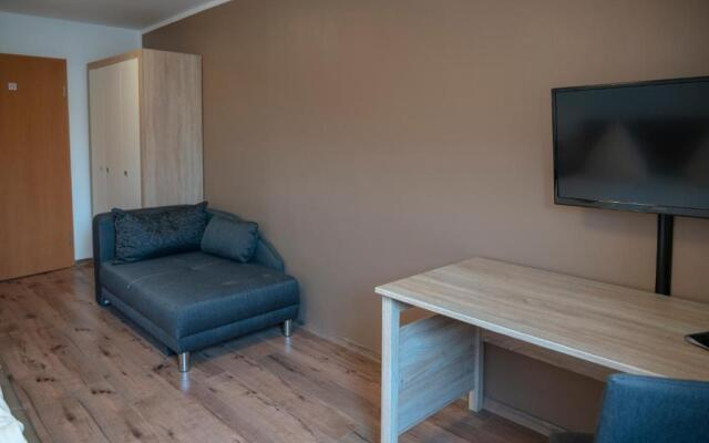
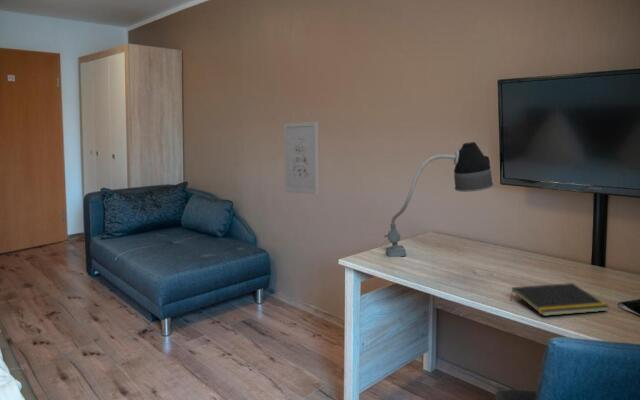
+ notepad [509,282,610,317]
+ desk lamp [383,141,494,258]
+ wall art [283,121,319,196]
